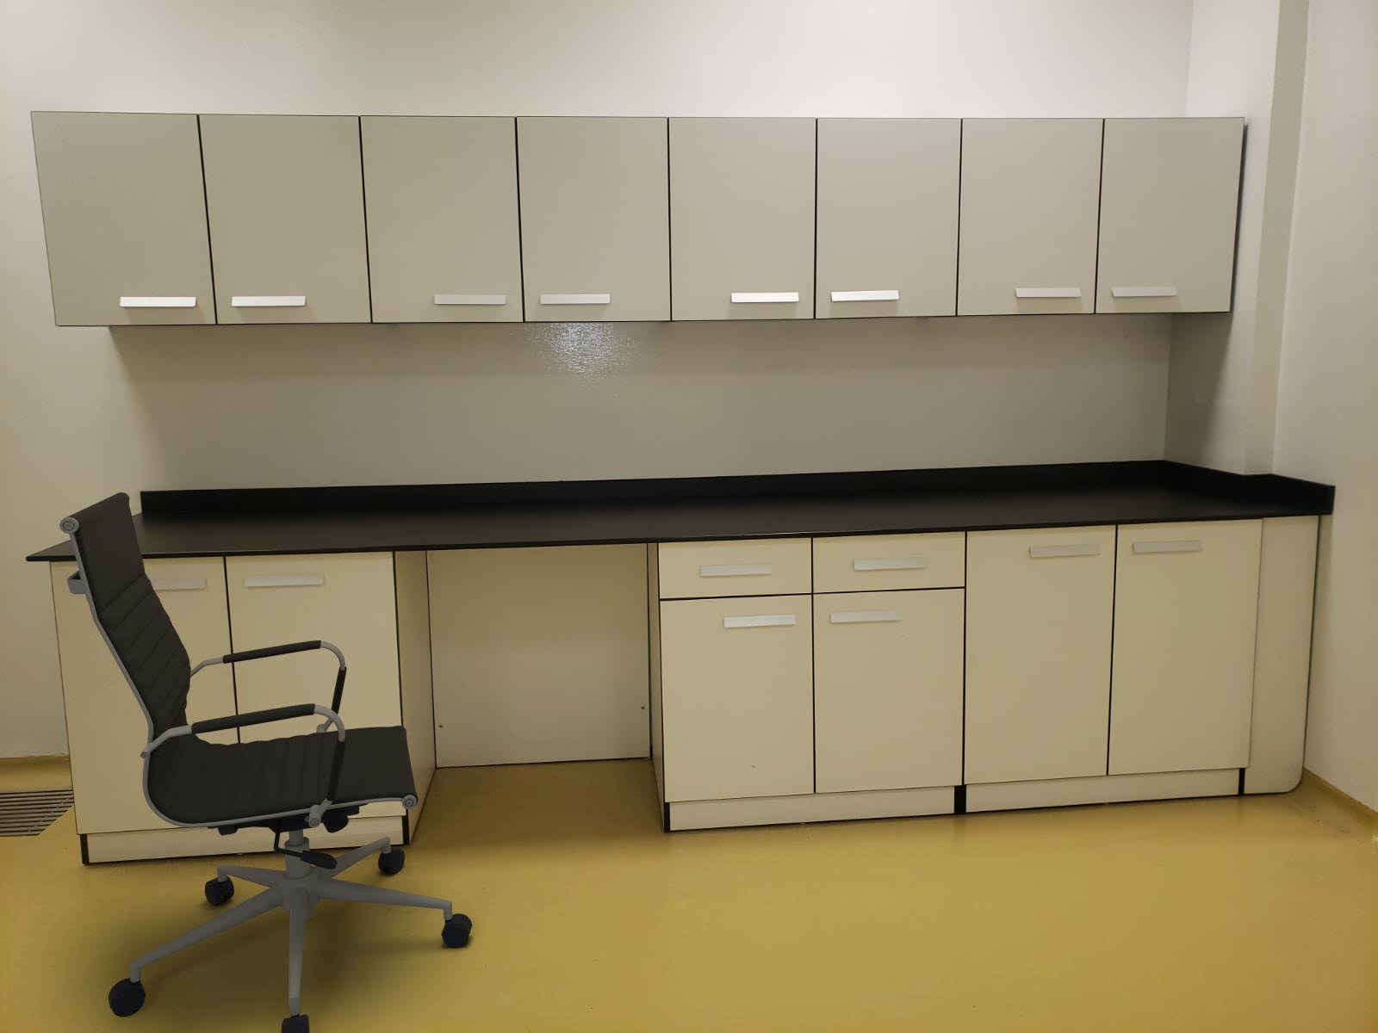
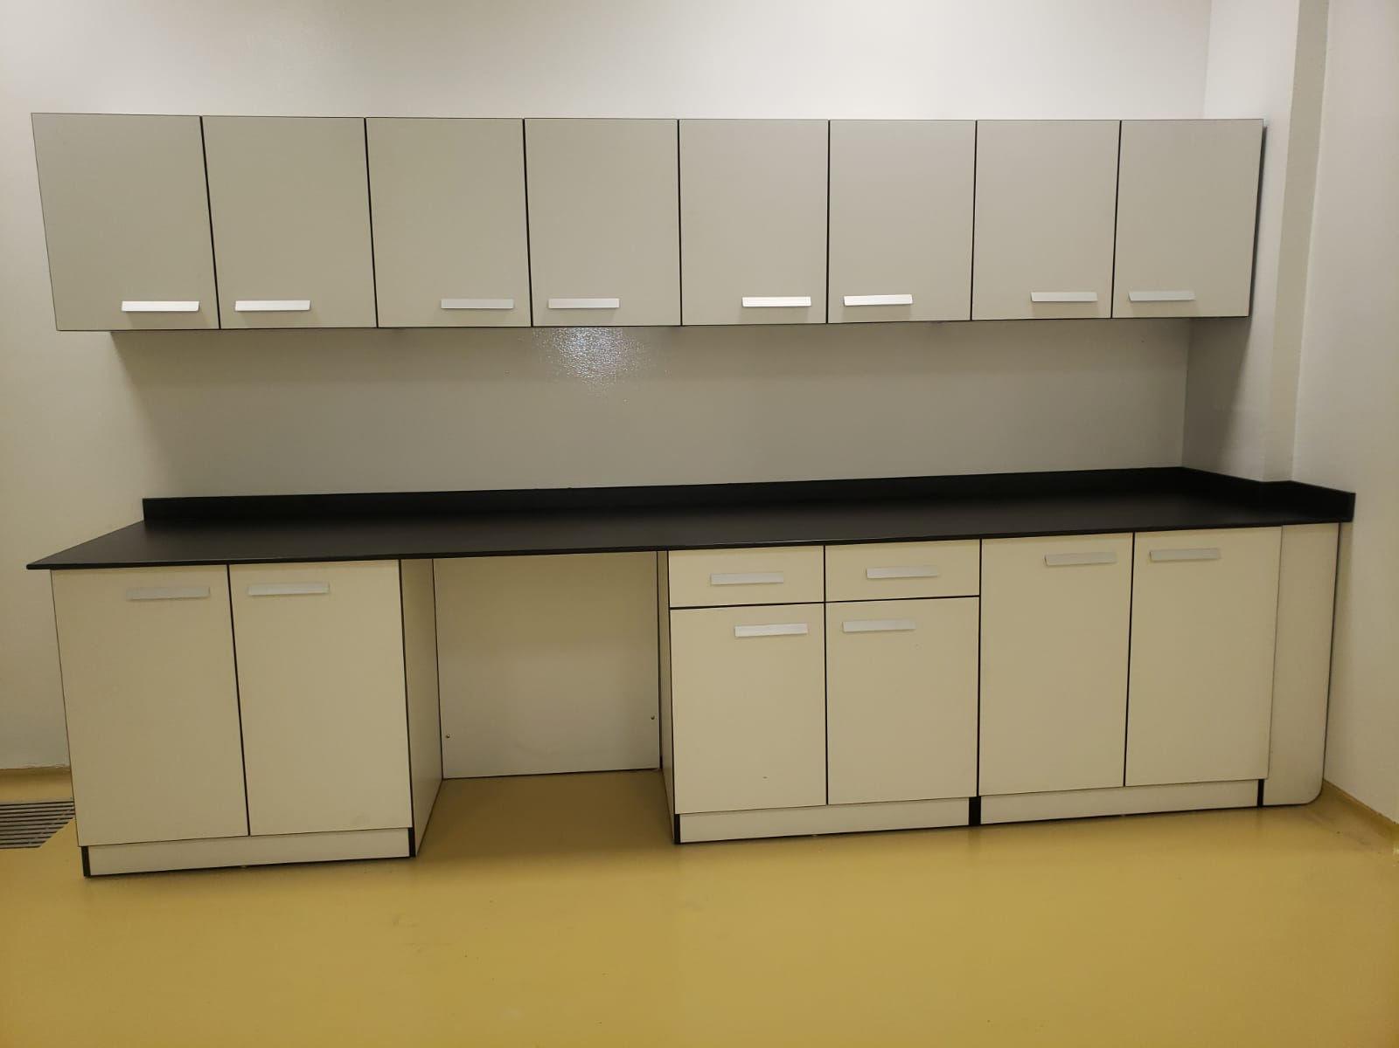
- office chair [59,492,473,1033]
